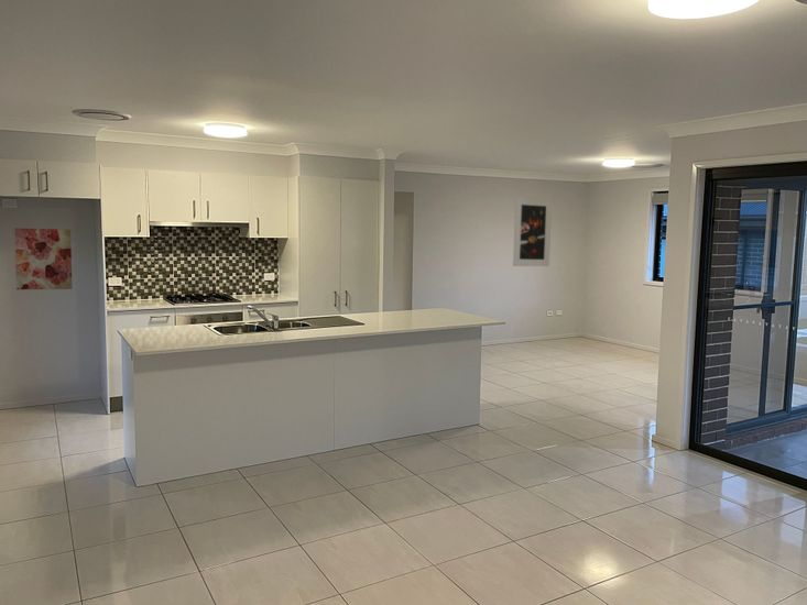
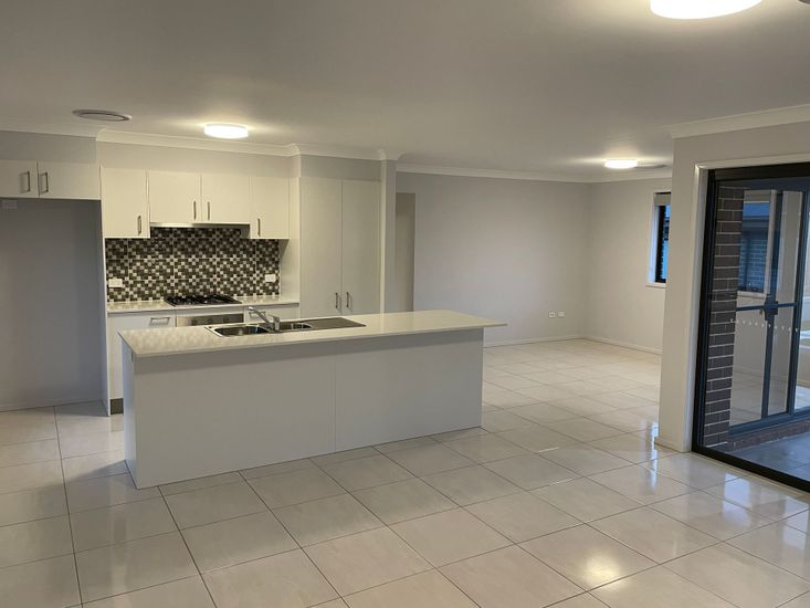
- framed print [512,196,553,267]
- wall art [14,227,73,290]
